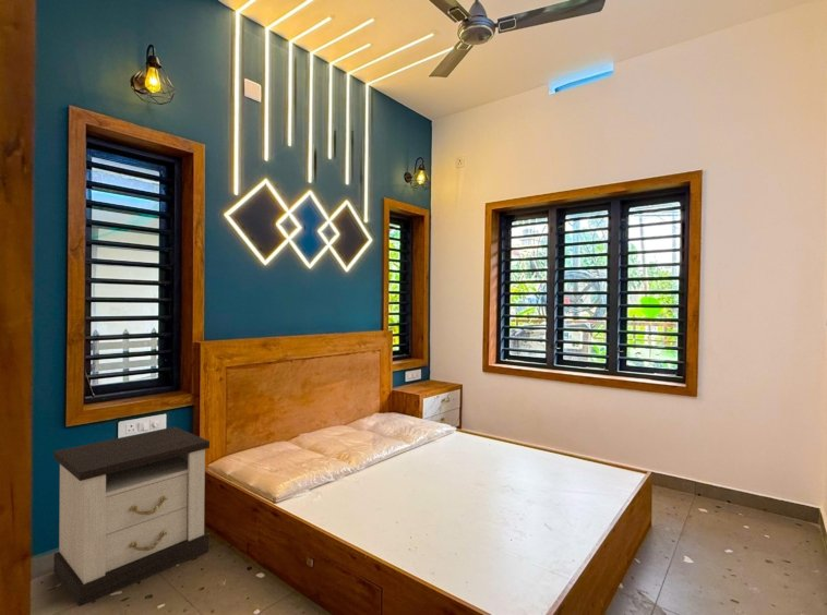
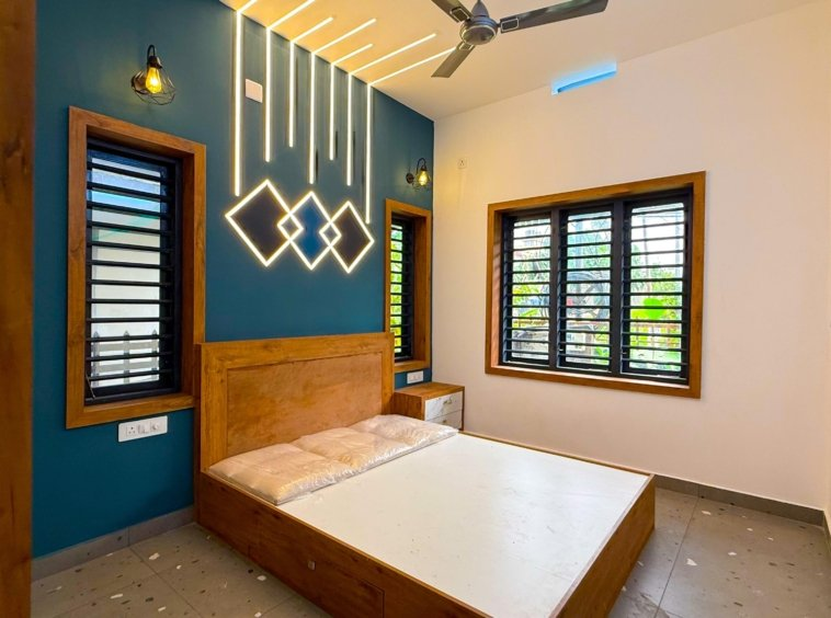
- nightstand [52,425,211,607]
